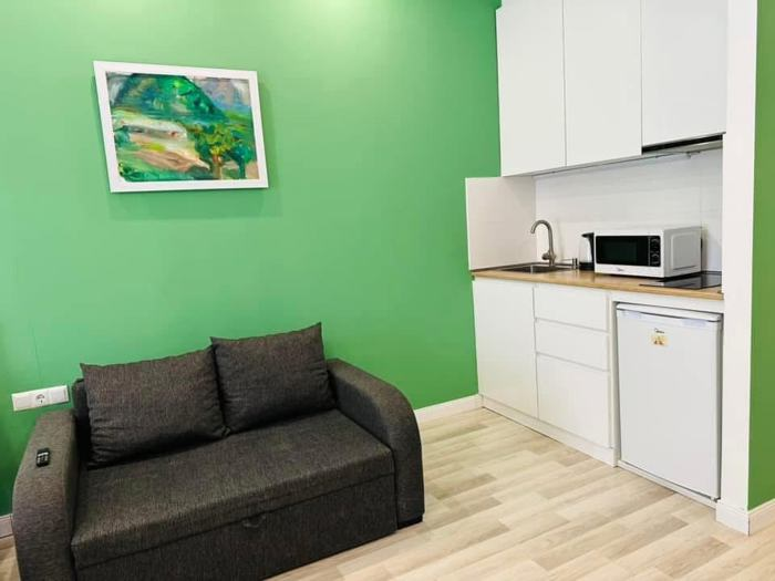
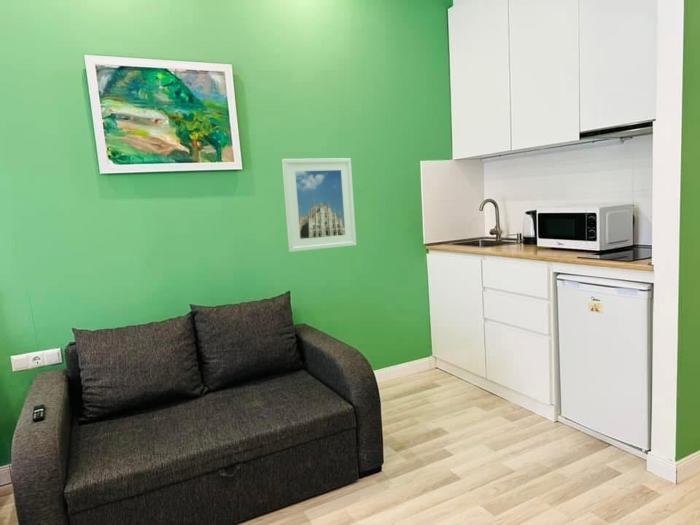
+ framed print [281,157,357,253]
